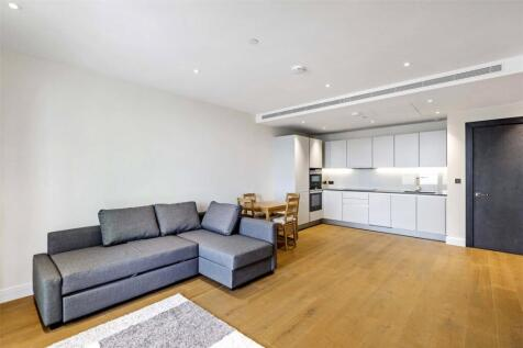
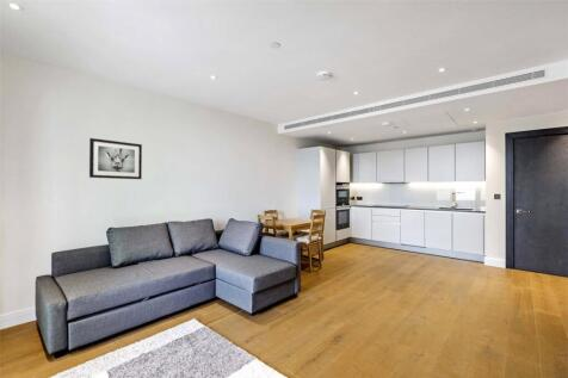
+ wall art [88,137,143,180]
